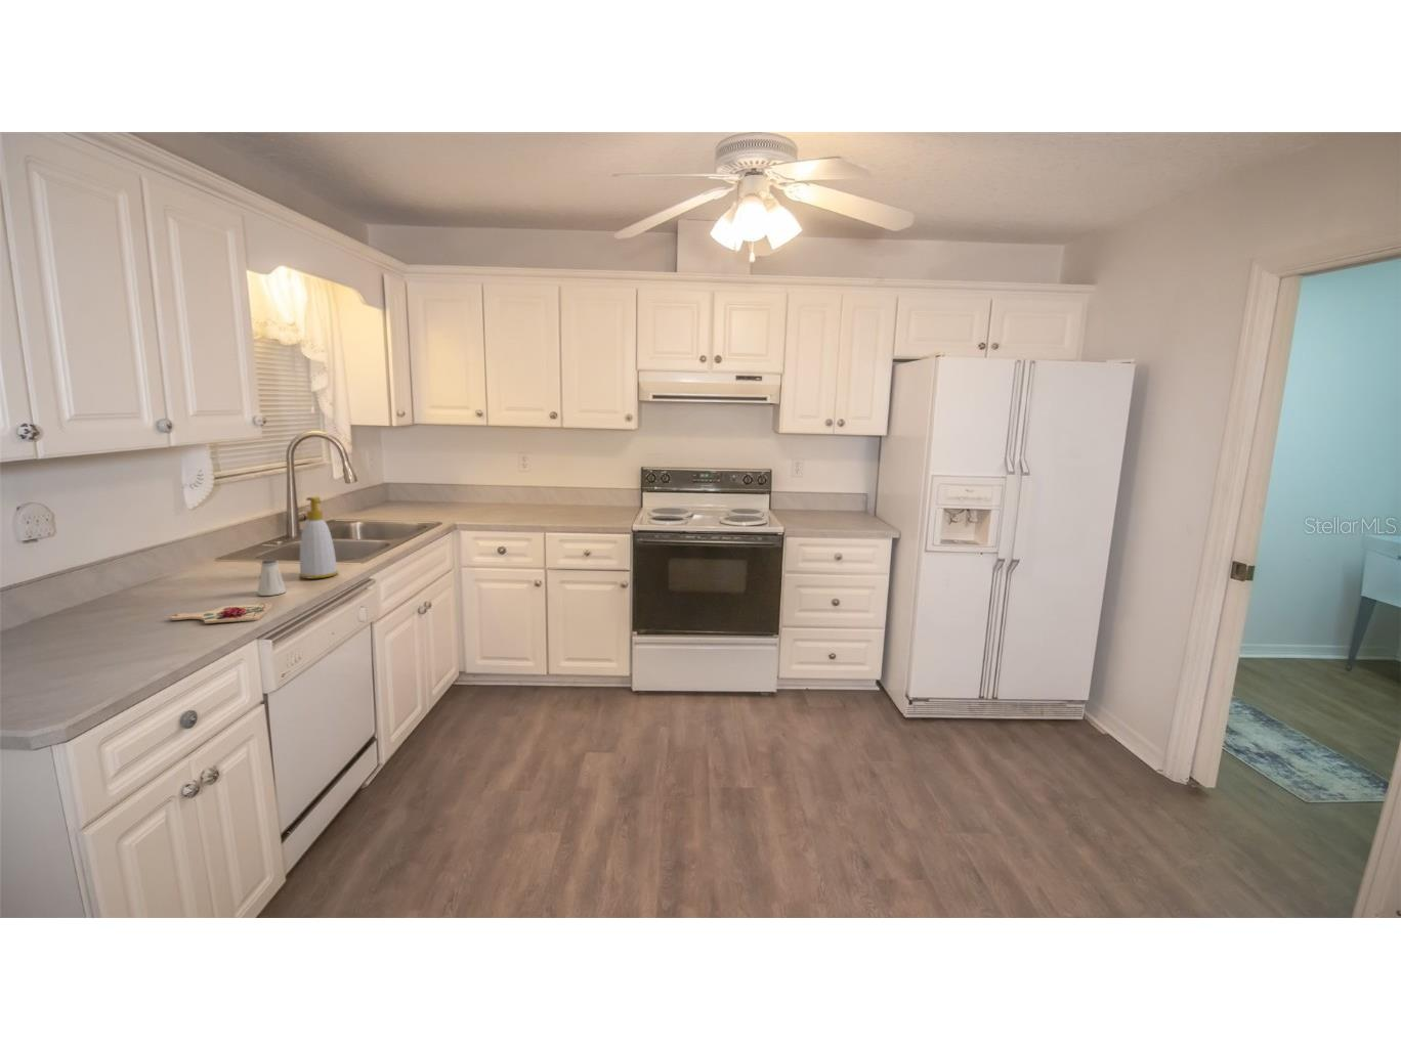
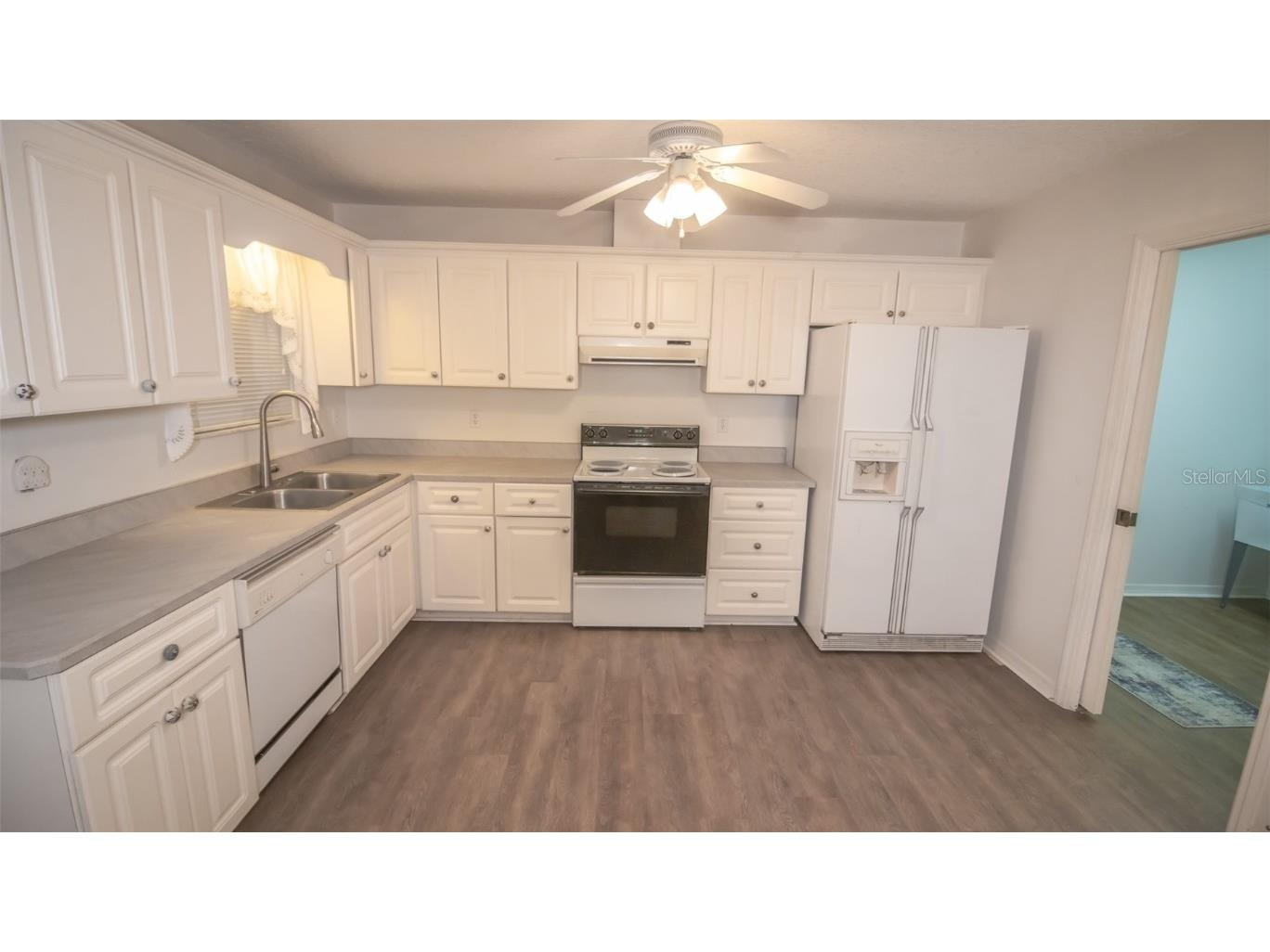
- saltshaker [256,558,287,597]
- soap bottle [298,495,339,579]
- cutting board [170,603,274,624]
